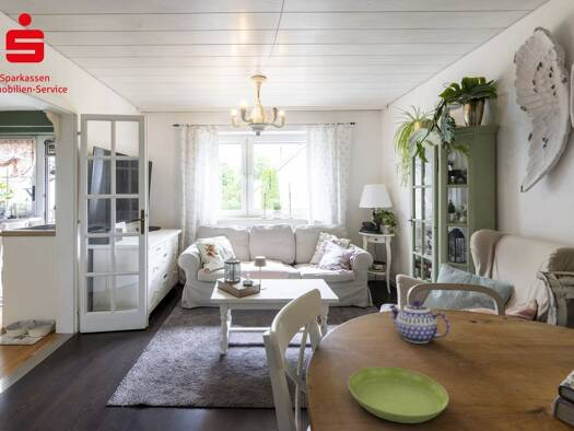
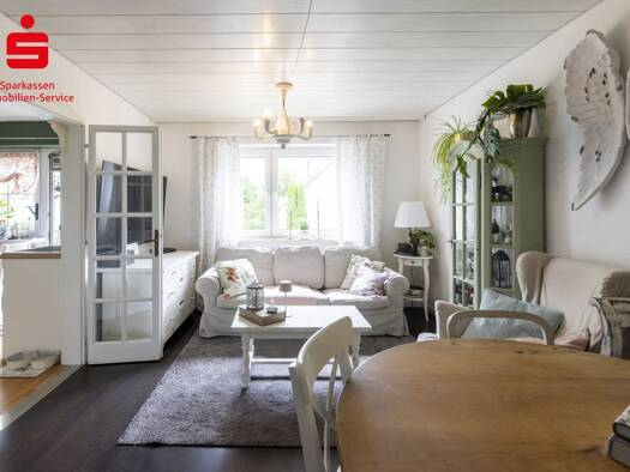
- teapot [388,300,450,345]
- saucer [347,365,450,424]
